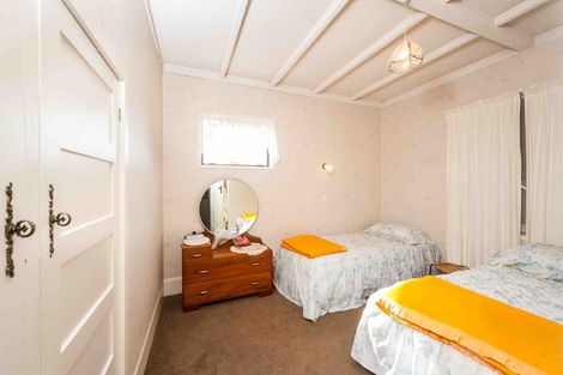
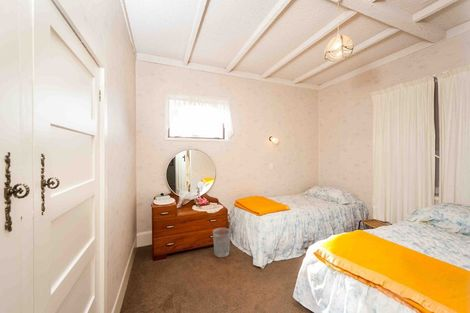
+ wastebasket [212,227,232,258]
